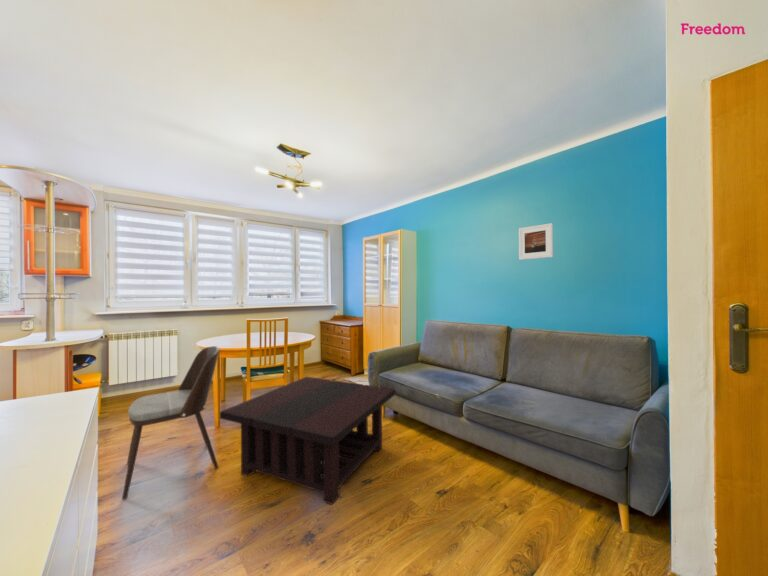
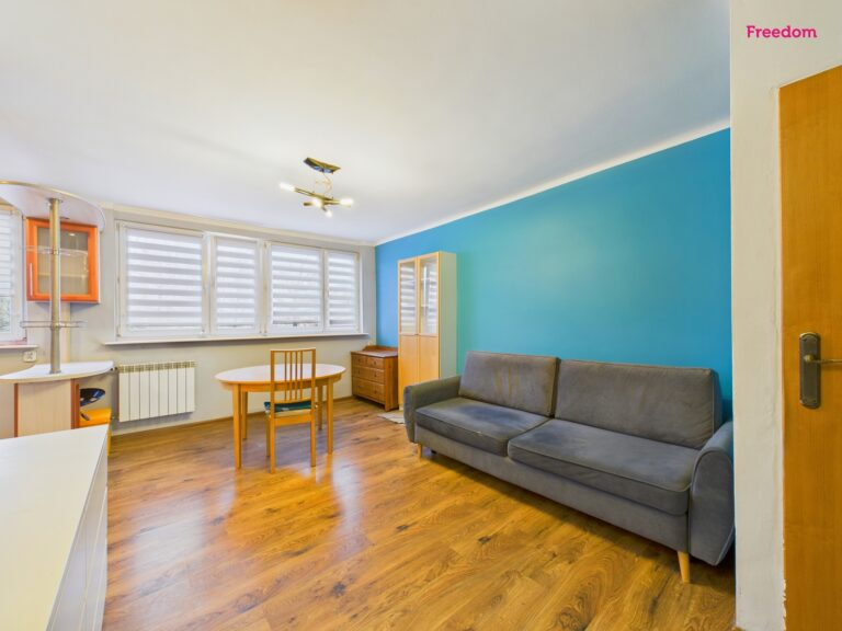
- dining chair [121,345,221,500]
- coffee table [219,376,396,505]
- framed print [518,222,554,261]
